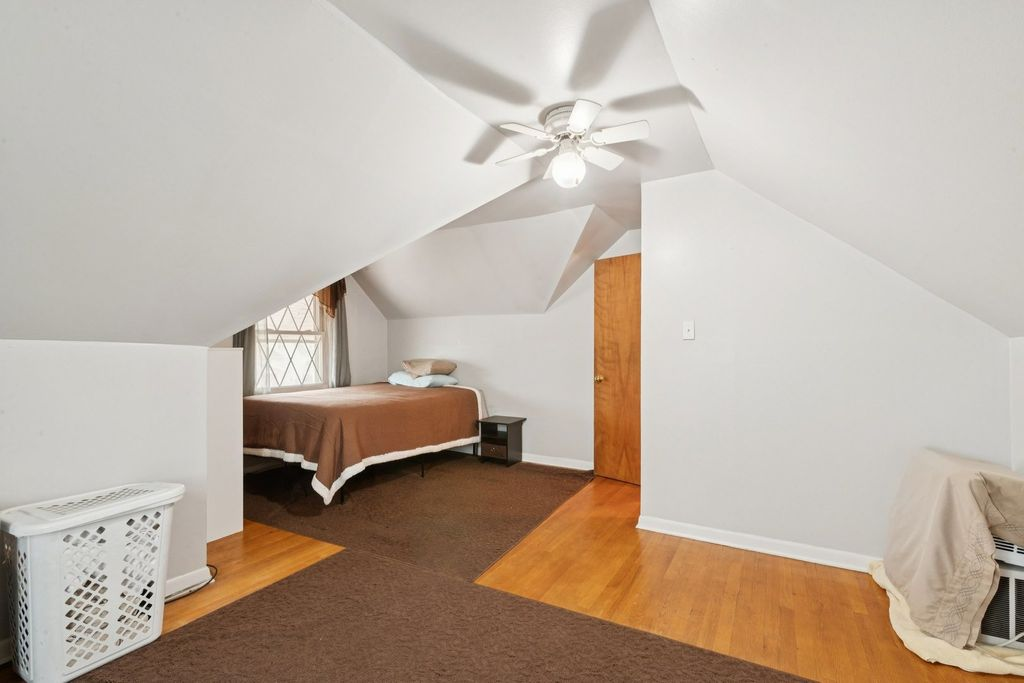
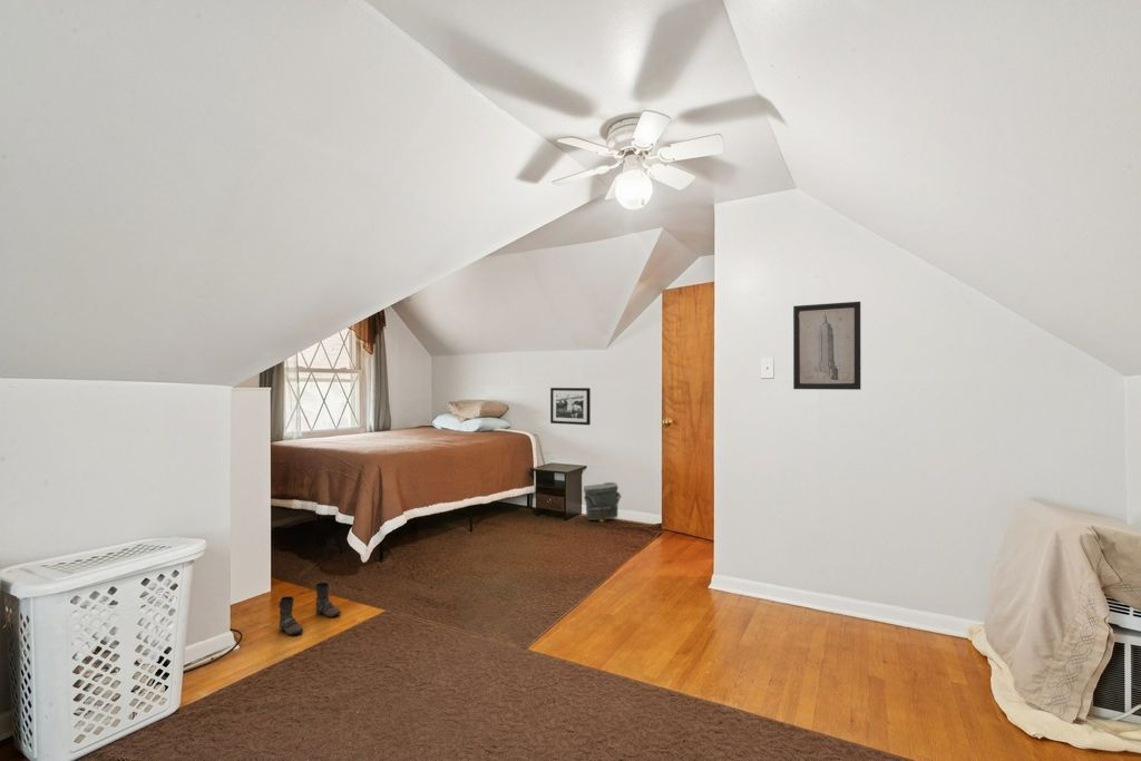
+ boots [277,582,342,636]
+ picture frame [549,387,592,426]
+ bag [583,481,623,523]
+ wall art [792,301,861,391]
